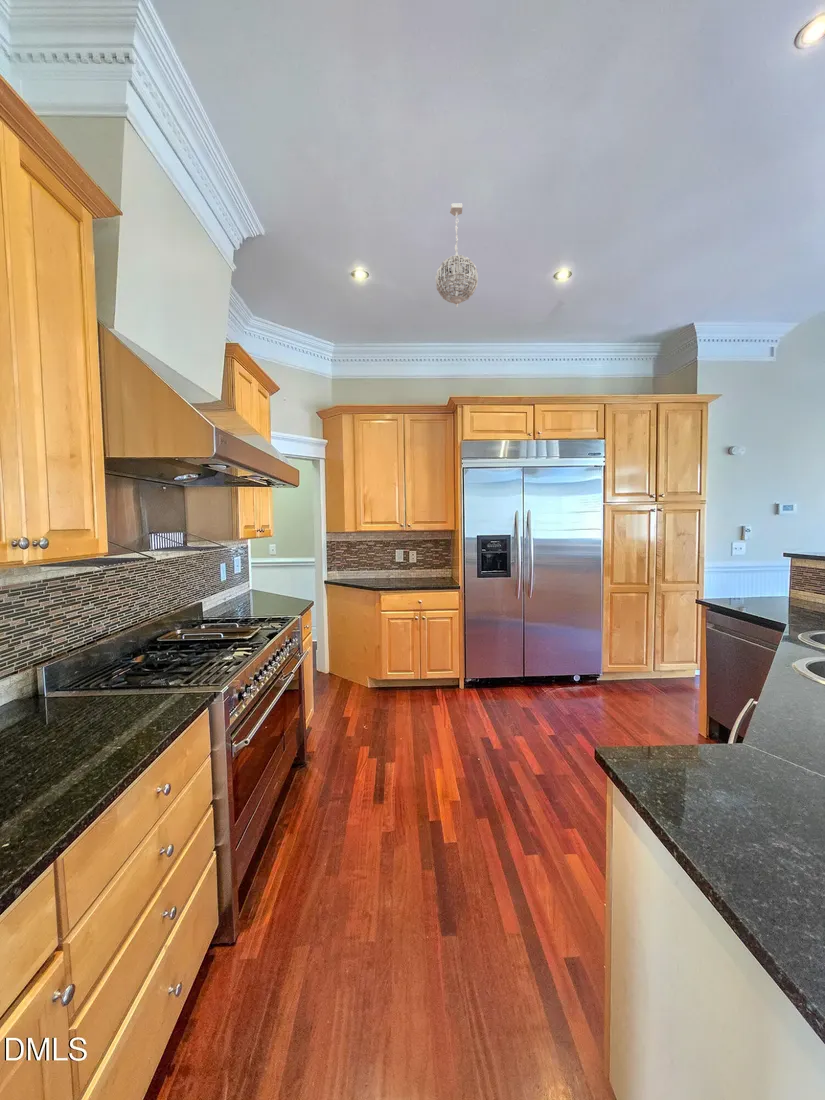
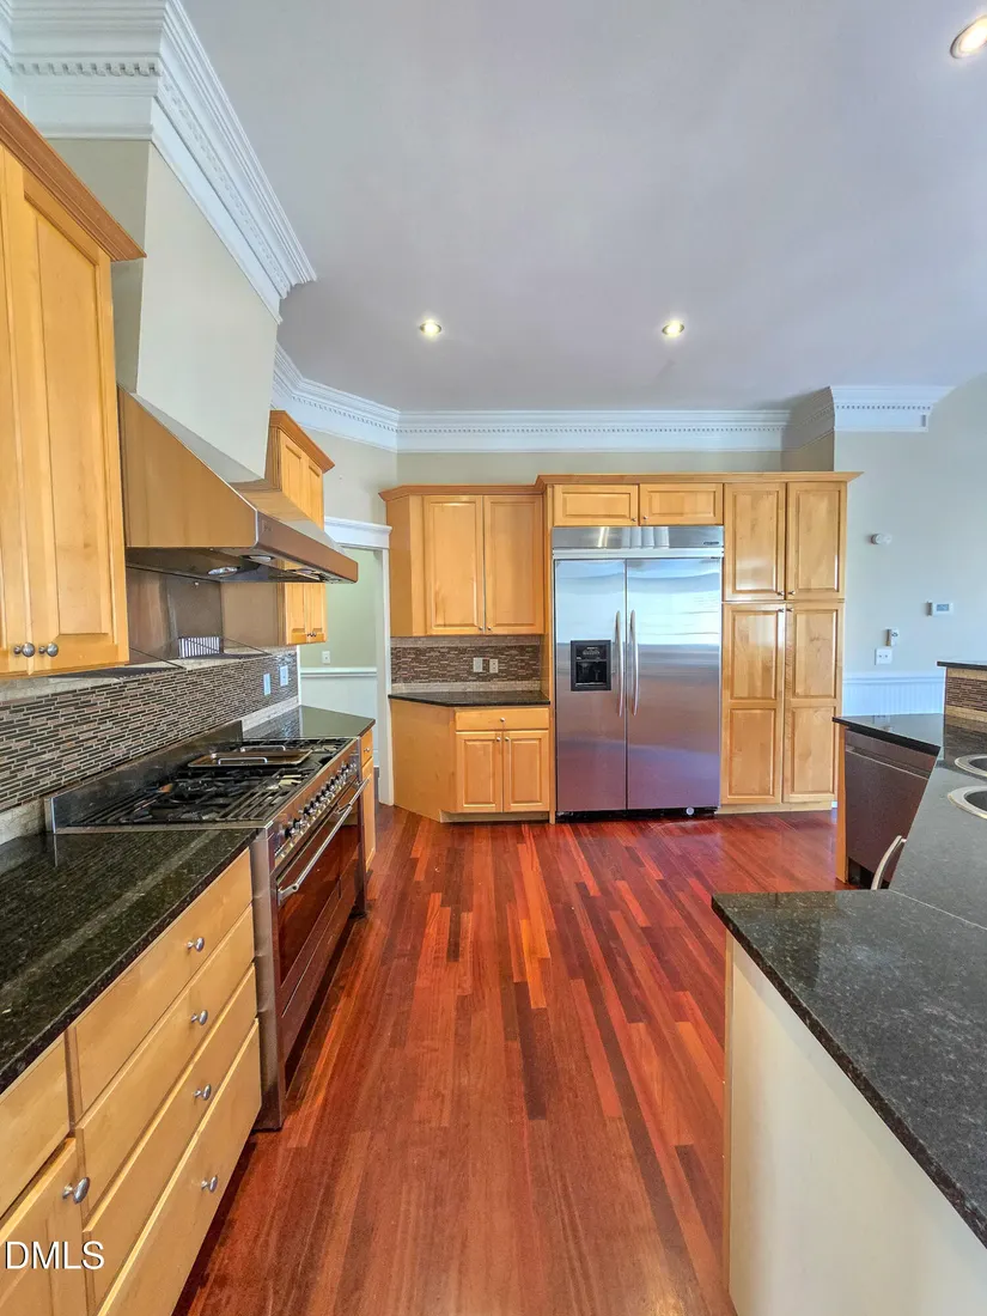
- pendant light [435,203,479,308]
